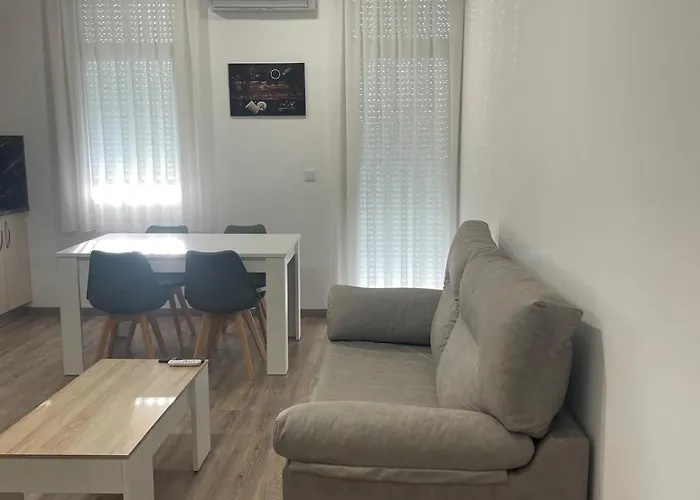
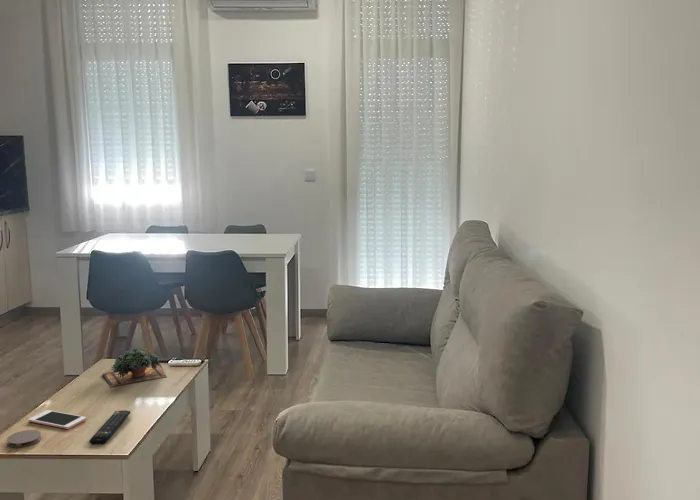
+ remote control [88,409,131,445]
+ cell phone [27,409,87,430]
+ succulent plant [101,346,168,388]
+ coaster [6,429,42,449]
